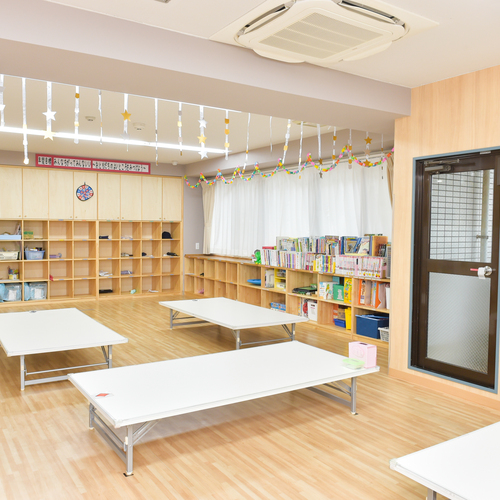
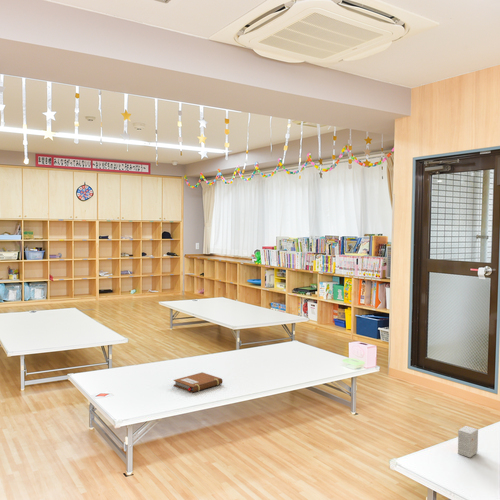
+ notebook [173,371,223,393]
+ small box [457,425,479,458]
